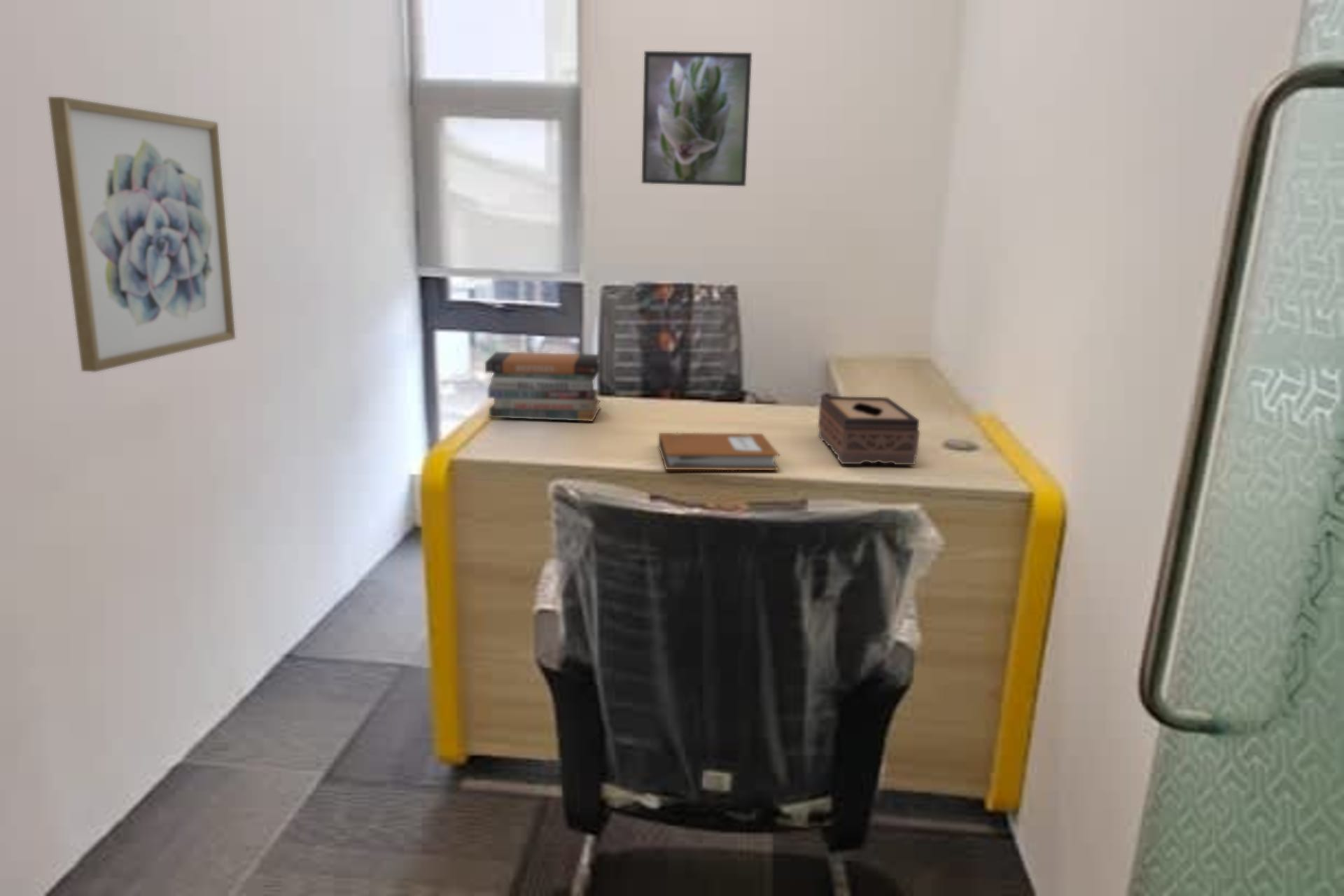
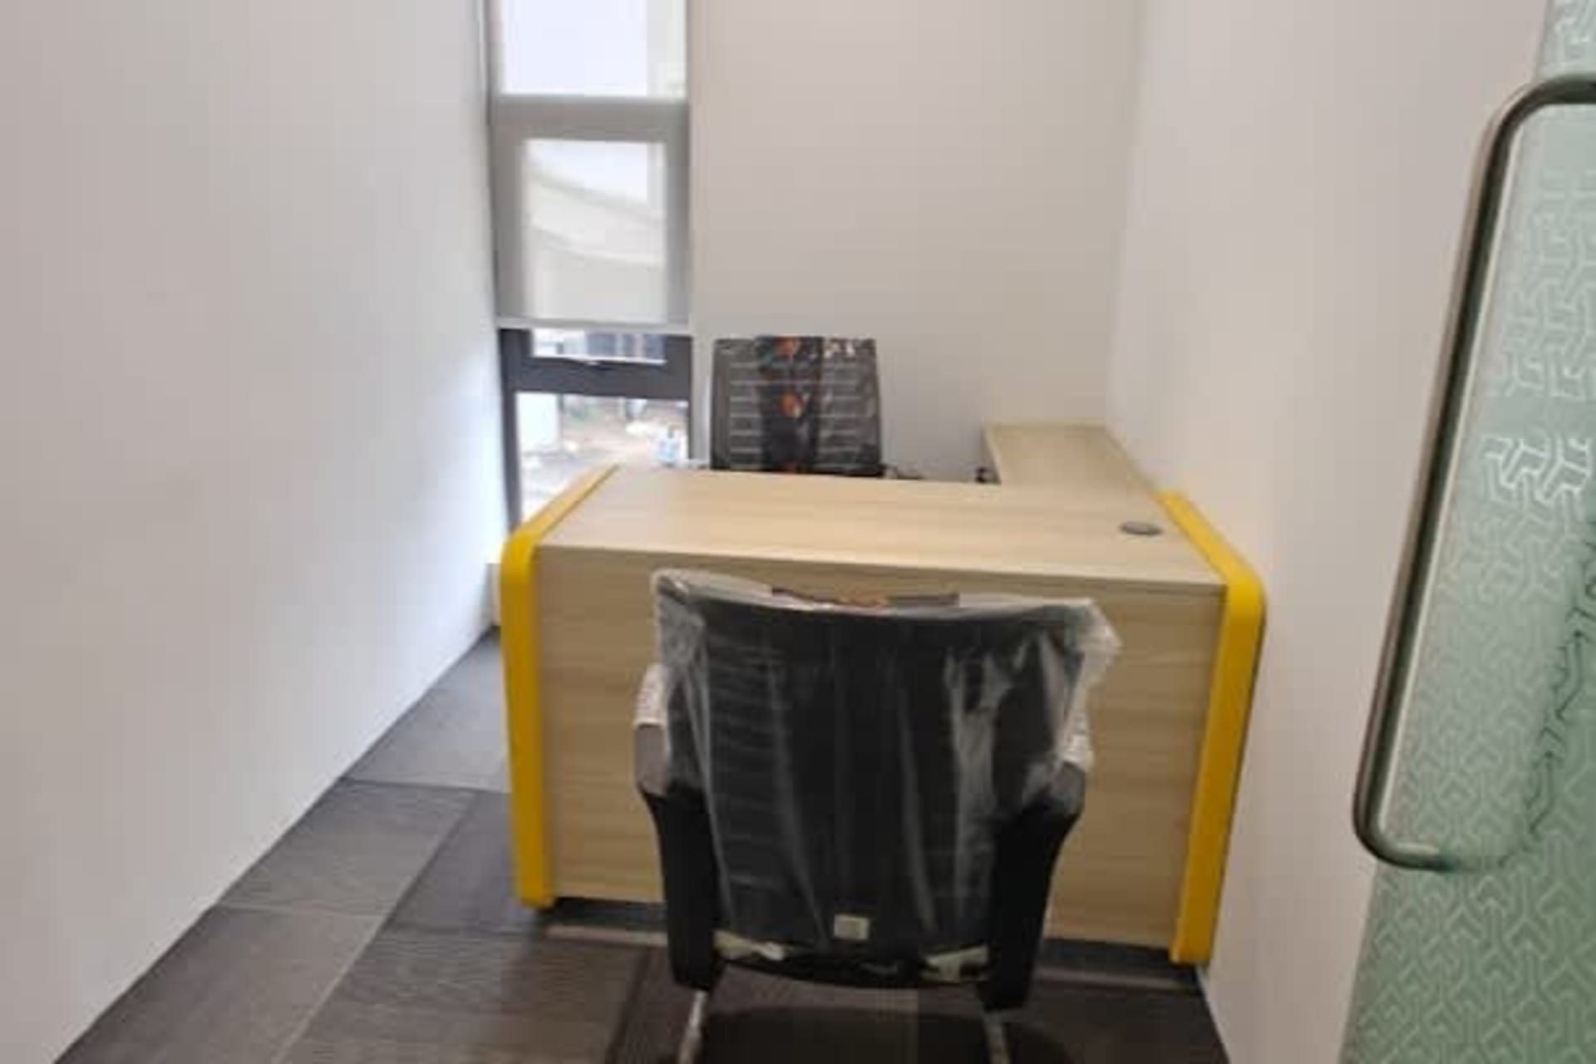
- book stack [484,351,602,422]
- tissue box [818,395,921,466]
- notebook [658,432,780,471]
- wall art [48,96,236,373]
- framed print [641,50,752,187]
